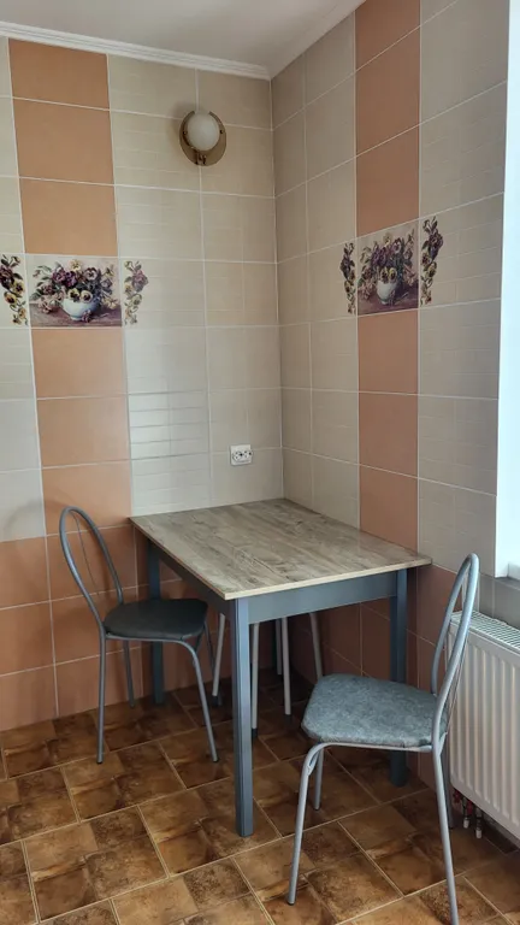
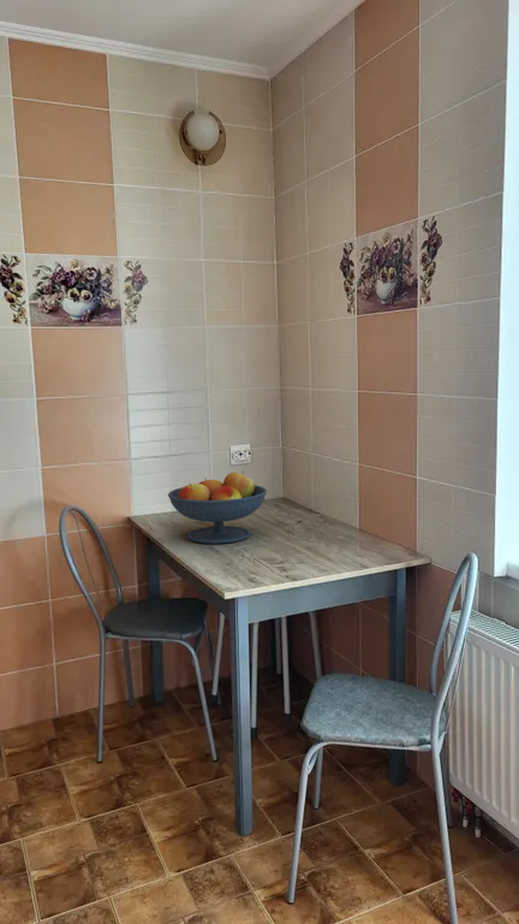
+ fruit bowl [167,470,268,545]
